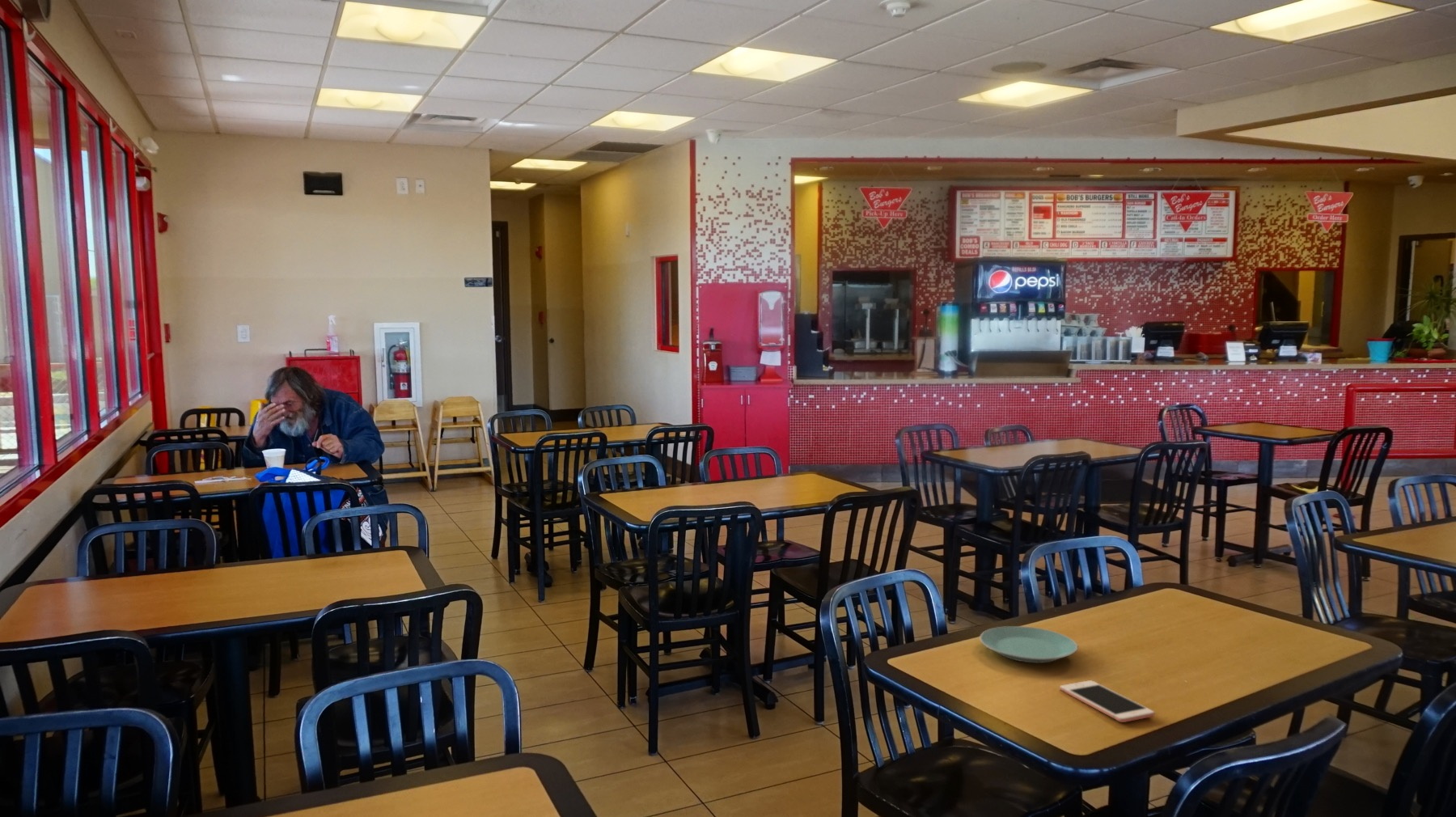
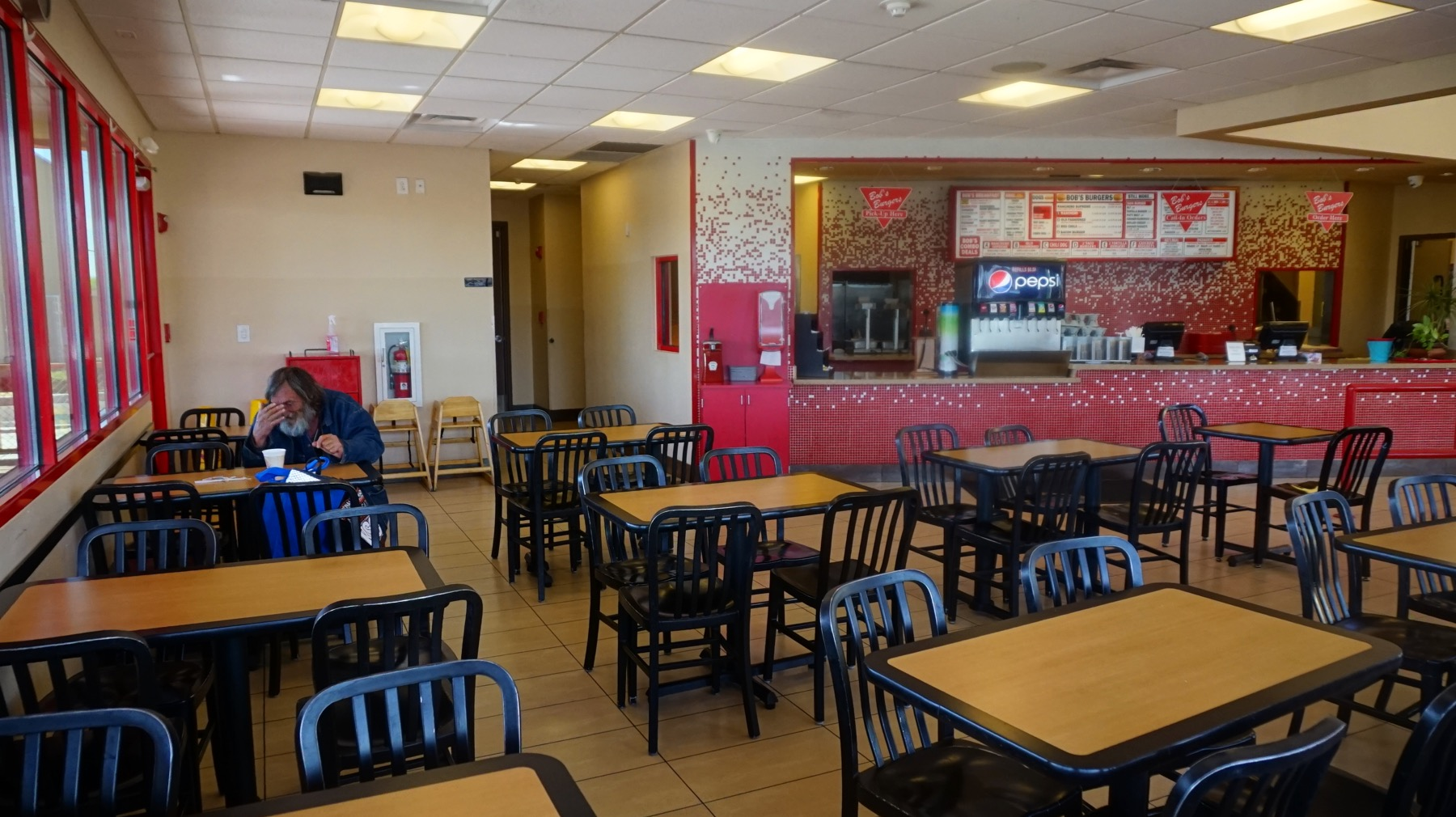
- plate [979,625,1078,664]
- cell phone [1059,679,1155,723]
